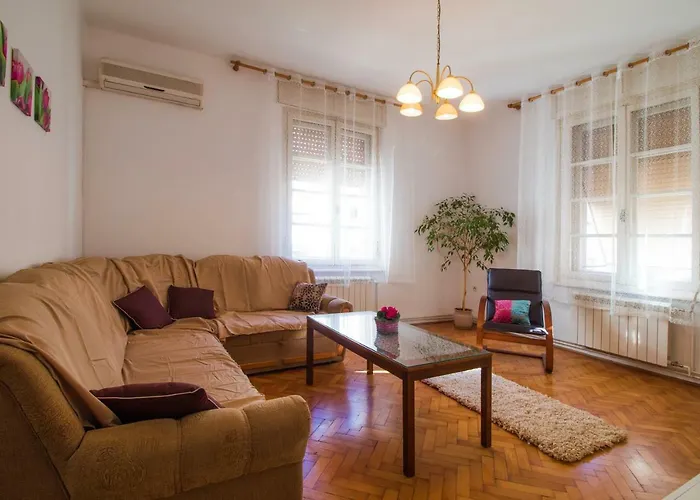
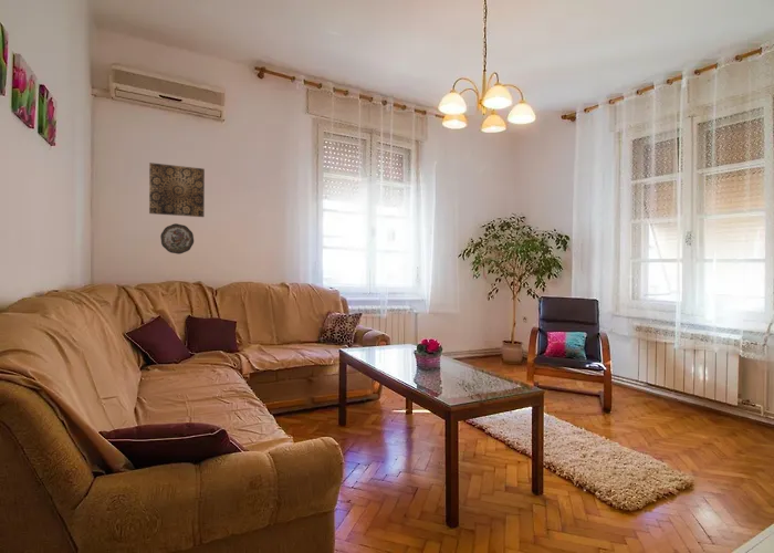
+ decorative plate [159,222,195,255]
+ wall art [148,161,206,218]
